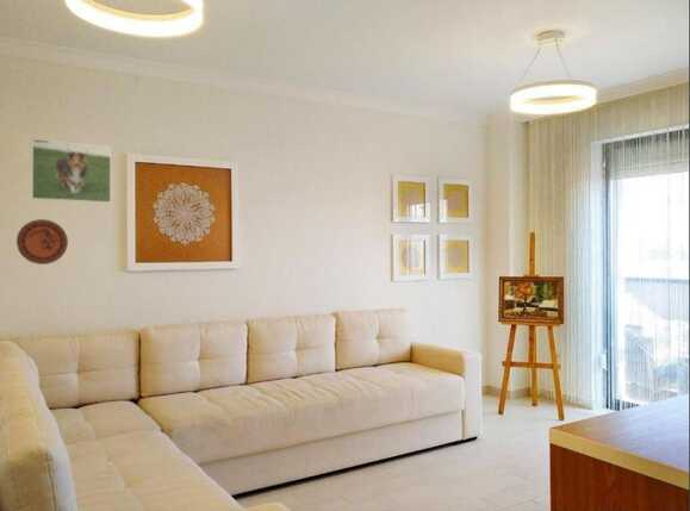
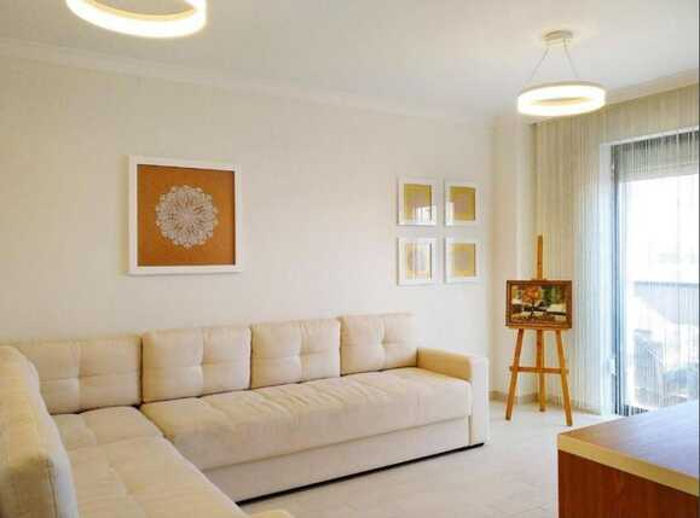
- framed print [31,138,112,204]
- decorative plate [15,218,69,266]
